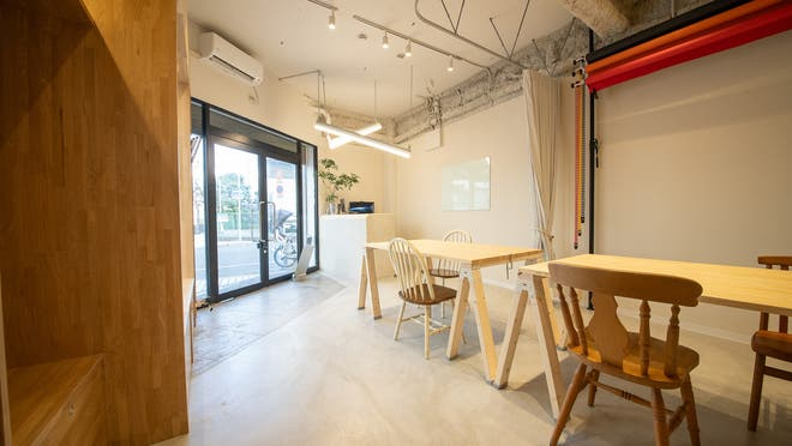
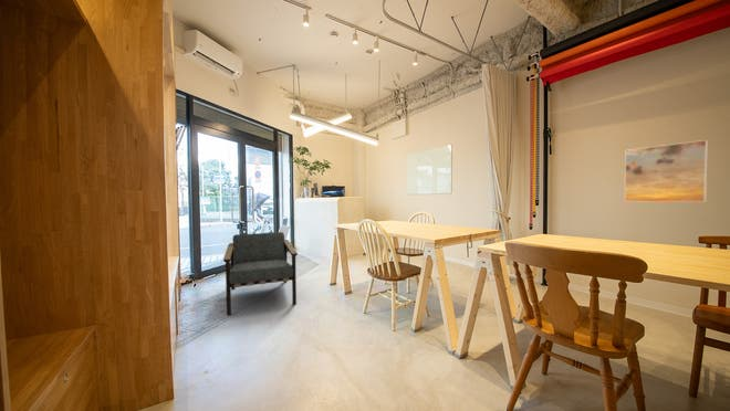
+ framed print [624,139,709,203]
+ armchair [222,231,299,316]
